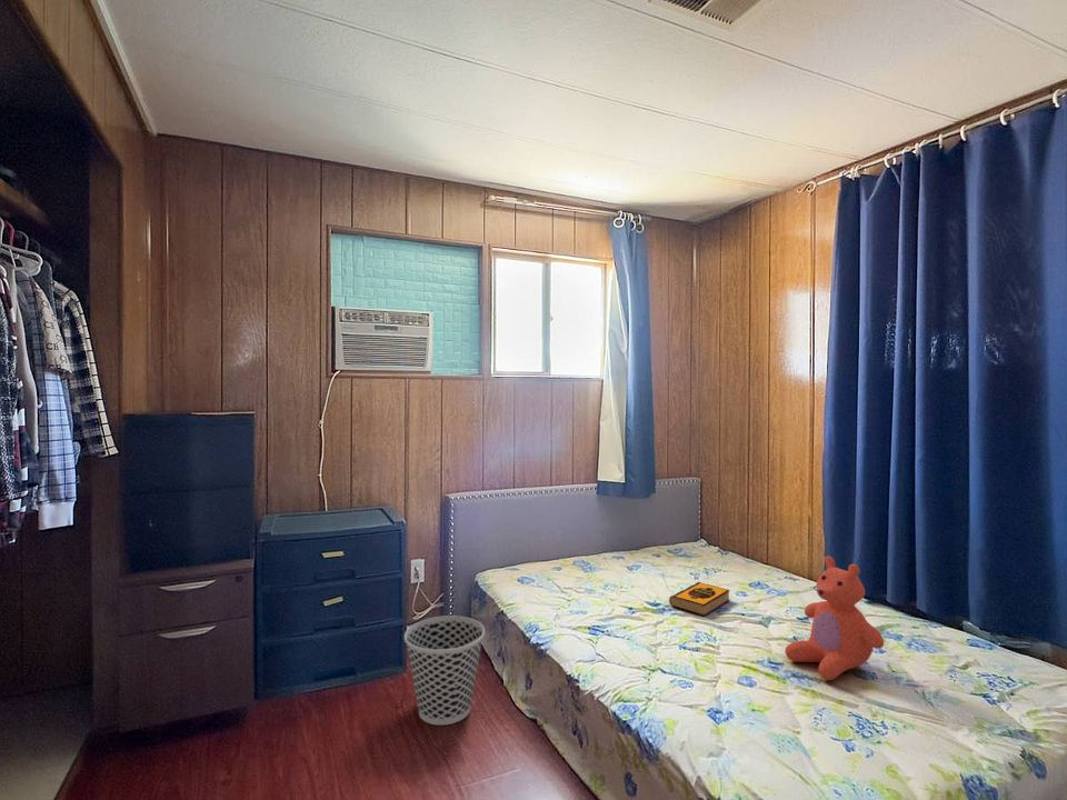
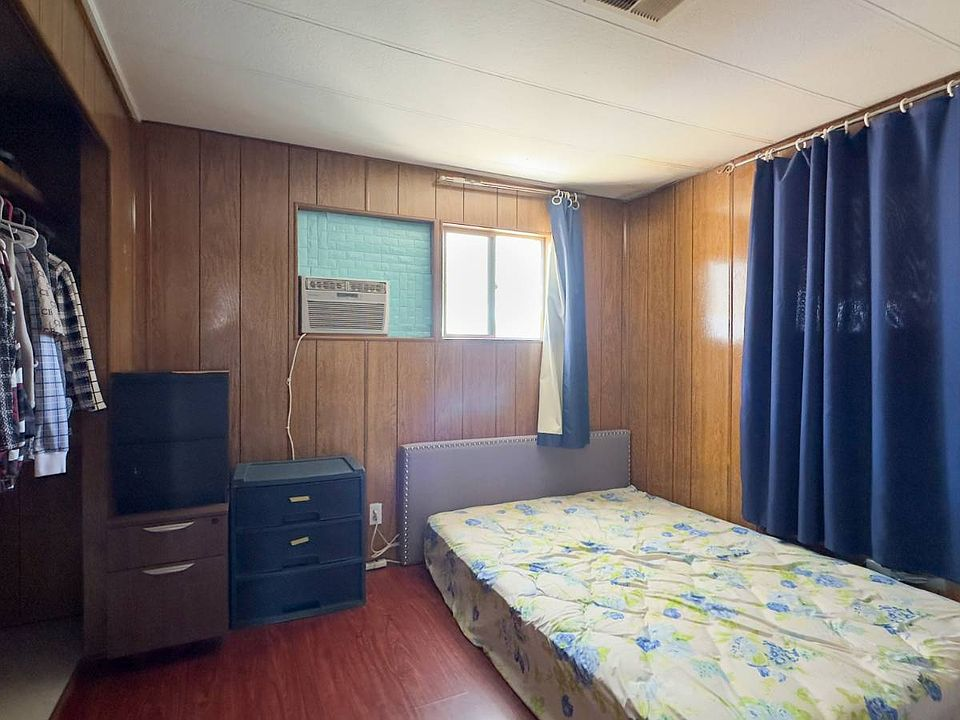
- teddy bear [785,554,885,681]
- wastebasket [403,614,486,727]
- hardback book [668,581,731,617]
